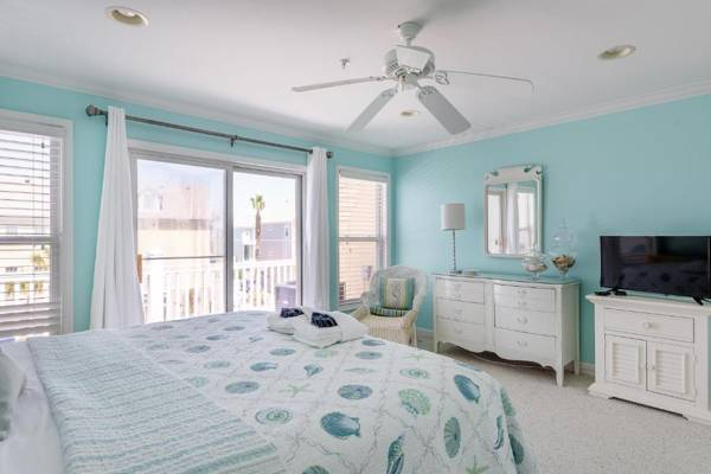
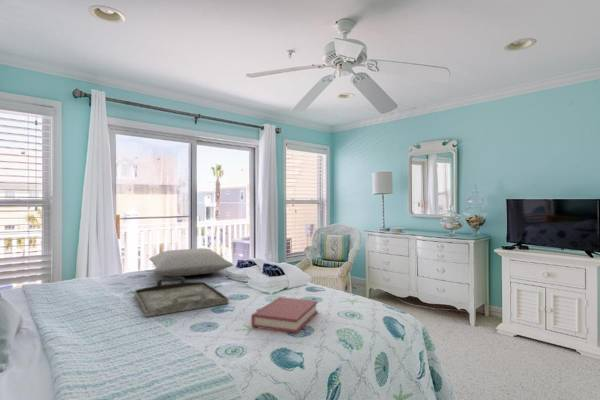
+ pillow [148,247,234,278]
+ serving tray [134,276,230,318]
+ hardback book [250,296,319,334]
